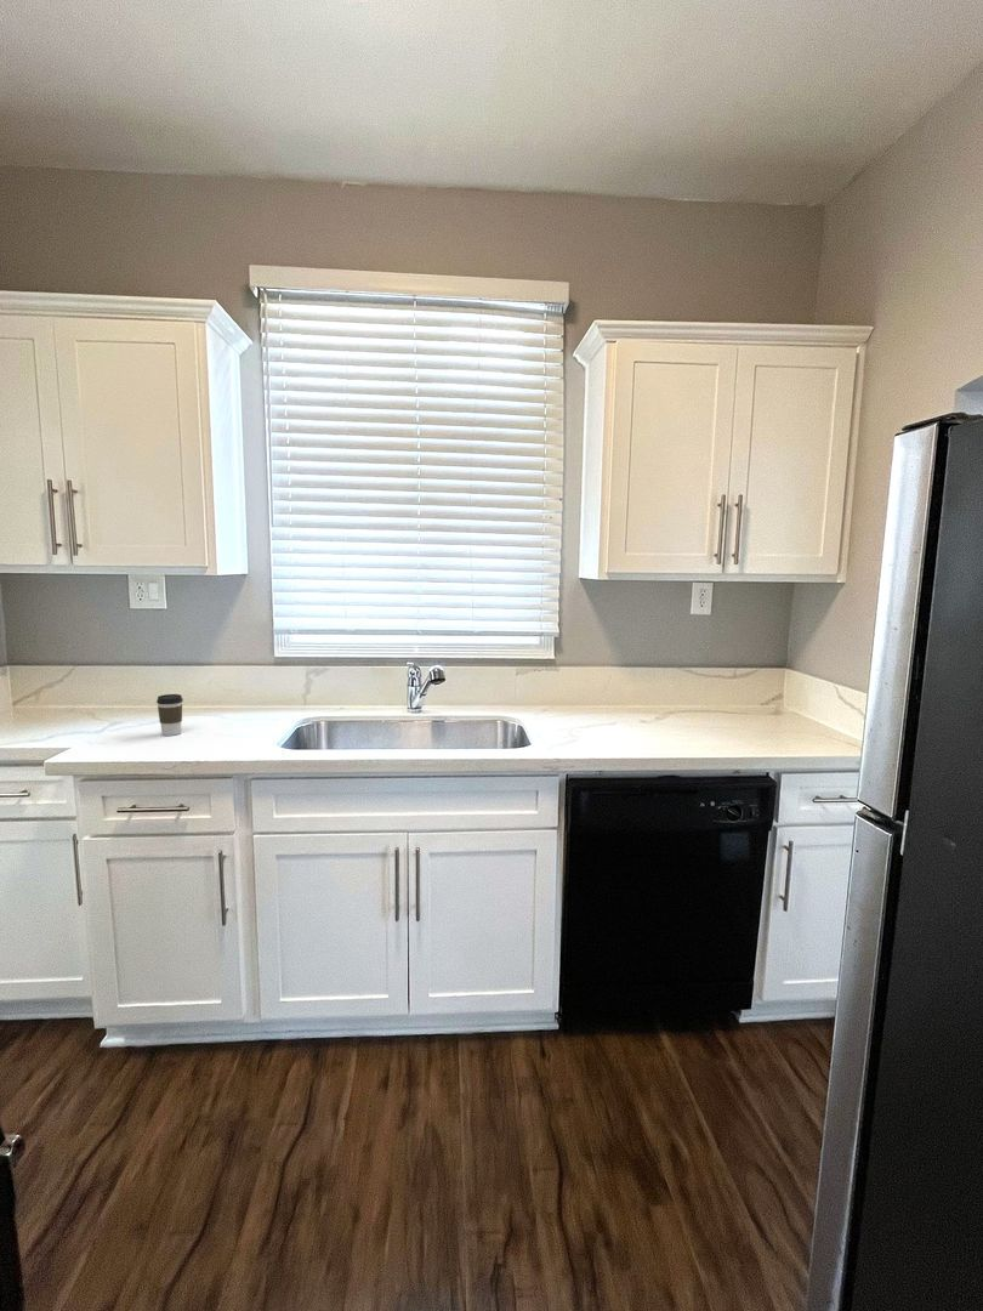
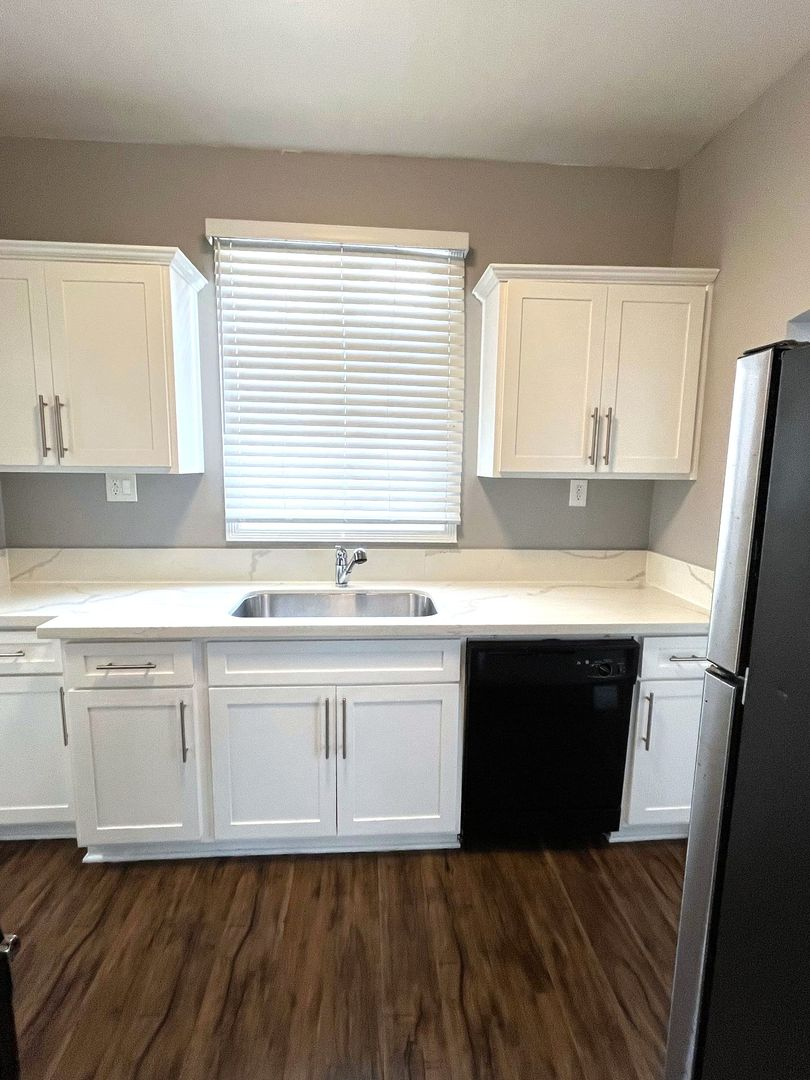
- coffee cup [155,693,184,737]
